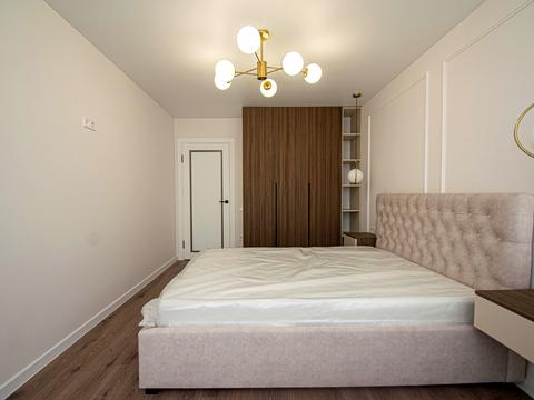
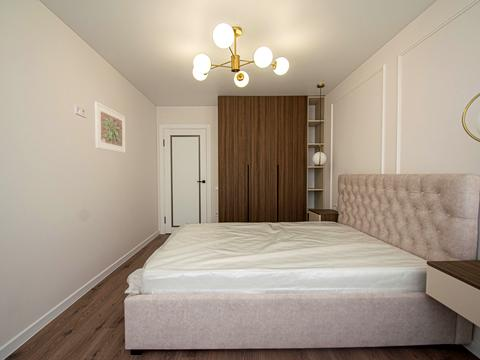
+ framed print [94,101,127,154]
